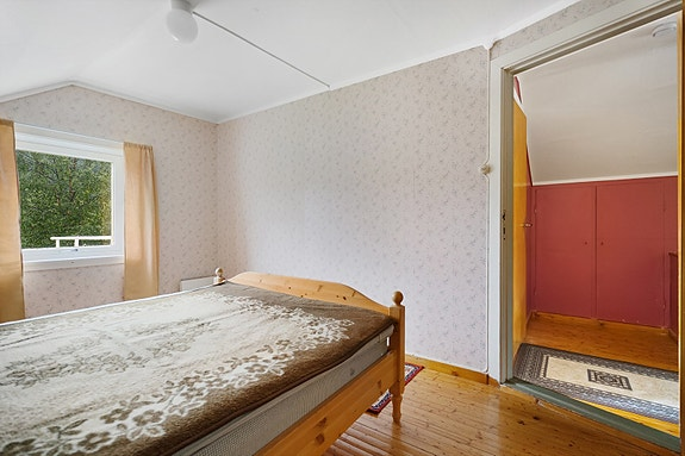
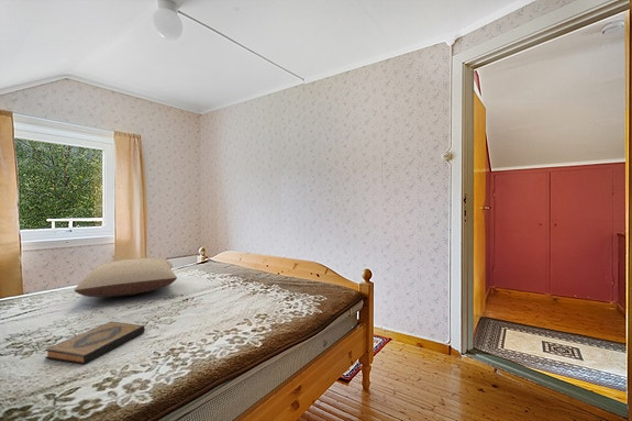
+ pillow [74,257,178,298]
+ hardback book [44,321,146,365]
